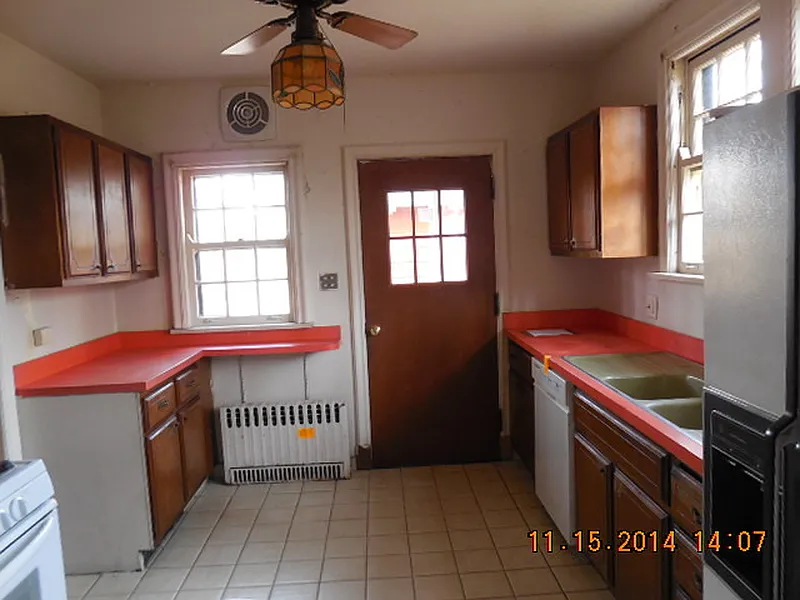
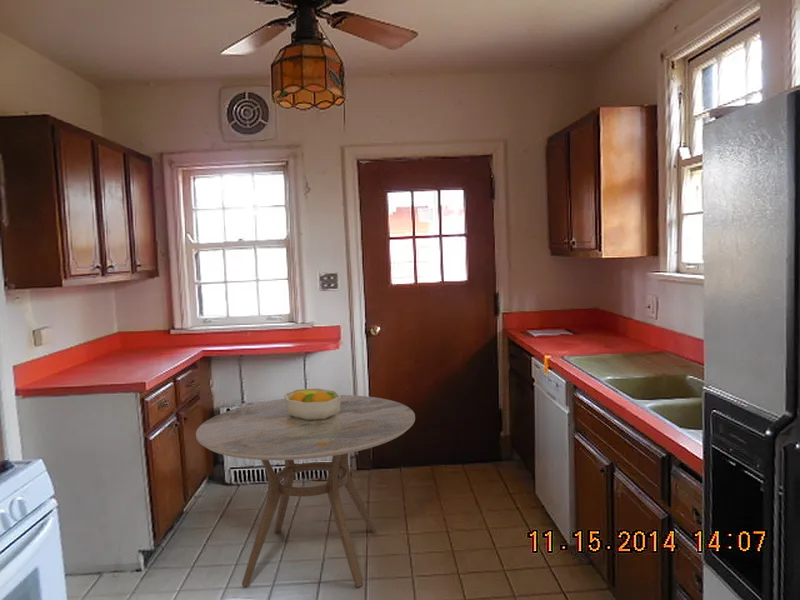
+ fruit bowl [283,387,341,420]
+ dining table [195,394,416,588]
